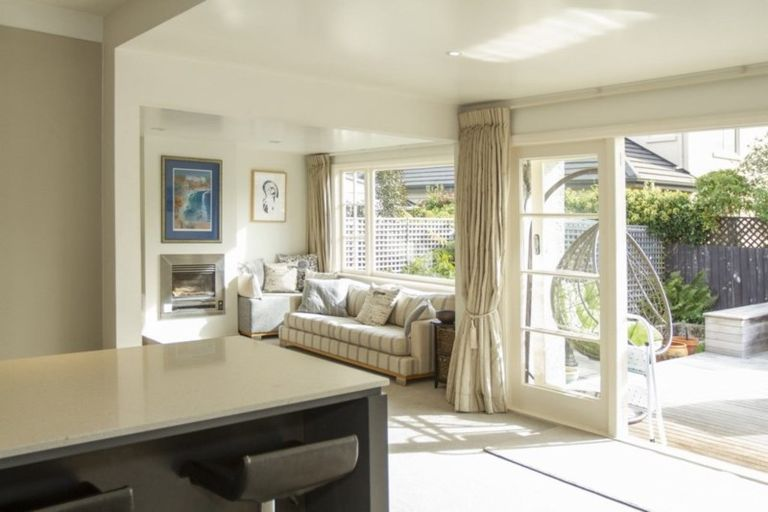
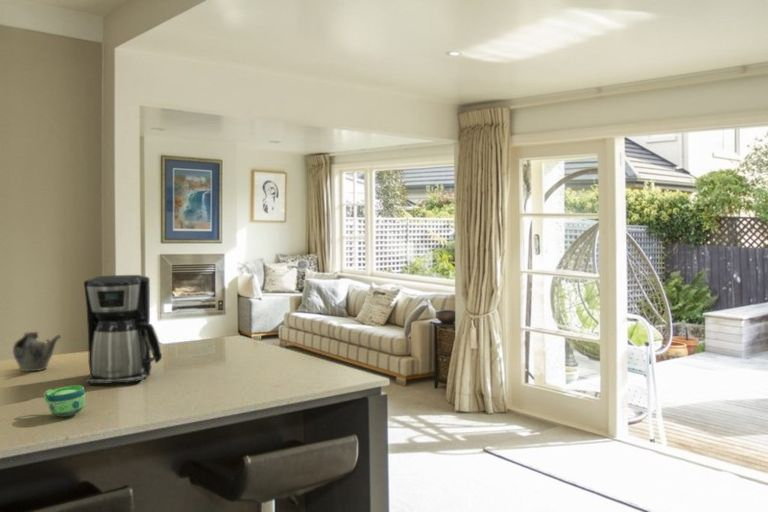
+ cup [43,384,86,418]
+ coffee maker [83,274,163,385]
+ teapot [12,331,61,372]
